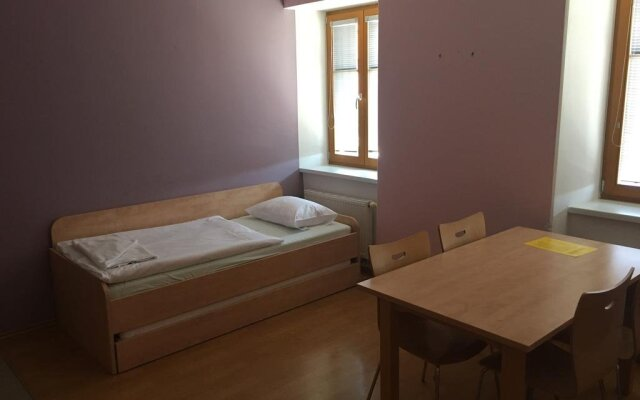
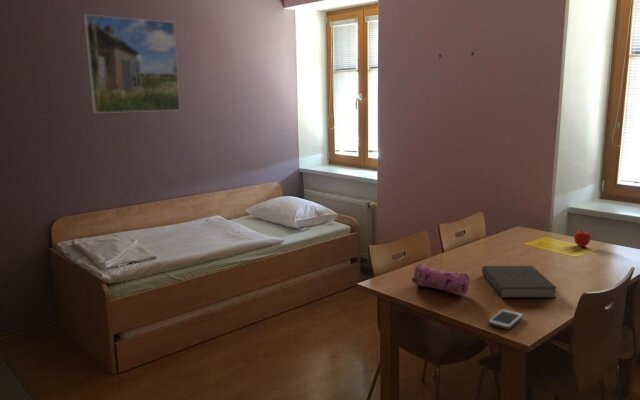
+ smartphone [488,308,524,330]
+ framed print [83,13,181,114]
+ fruit [573,229,592,248]
+ book [481,265,558,299]
+ pencil case [411,262,470,297]
